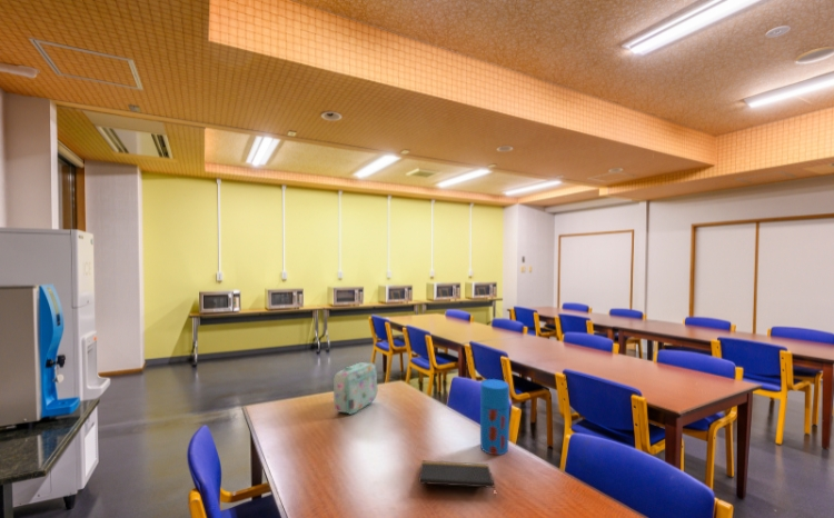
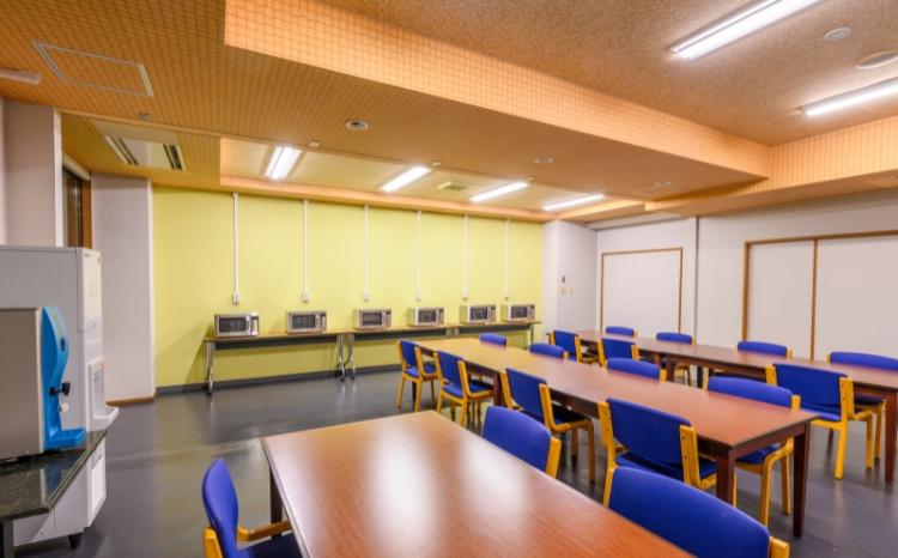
- thermos [479,378,510,456]
- lunch box [332,361,378,416]
- notepad [417,460,497,498]
